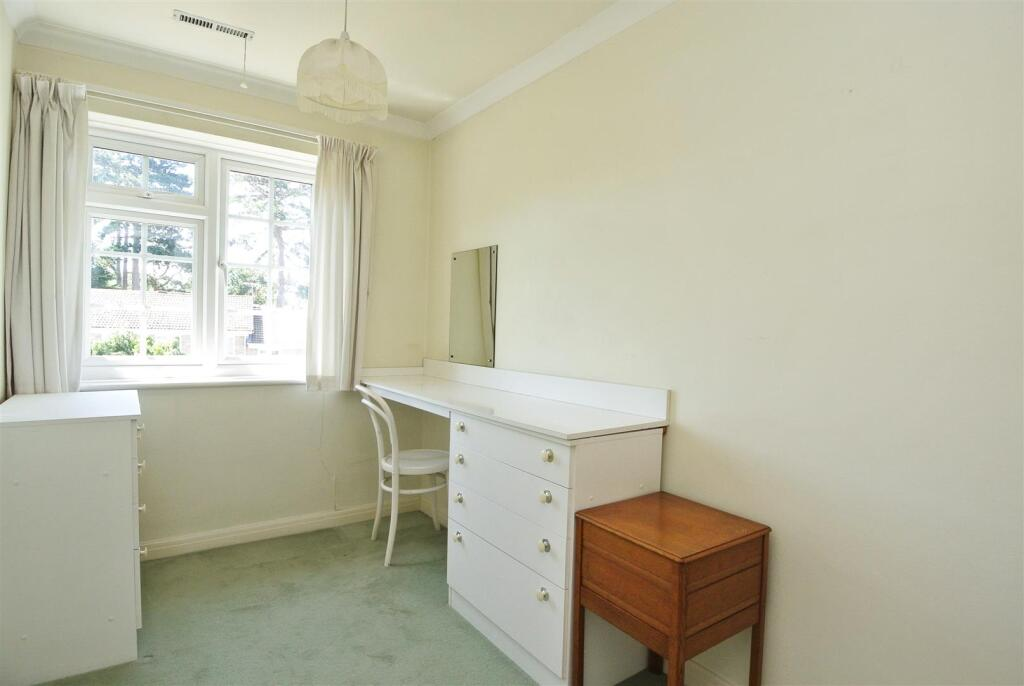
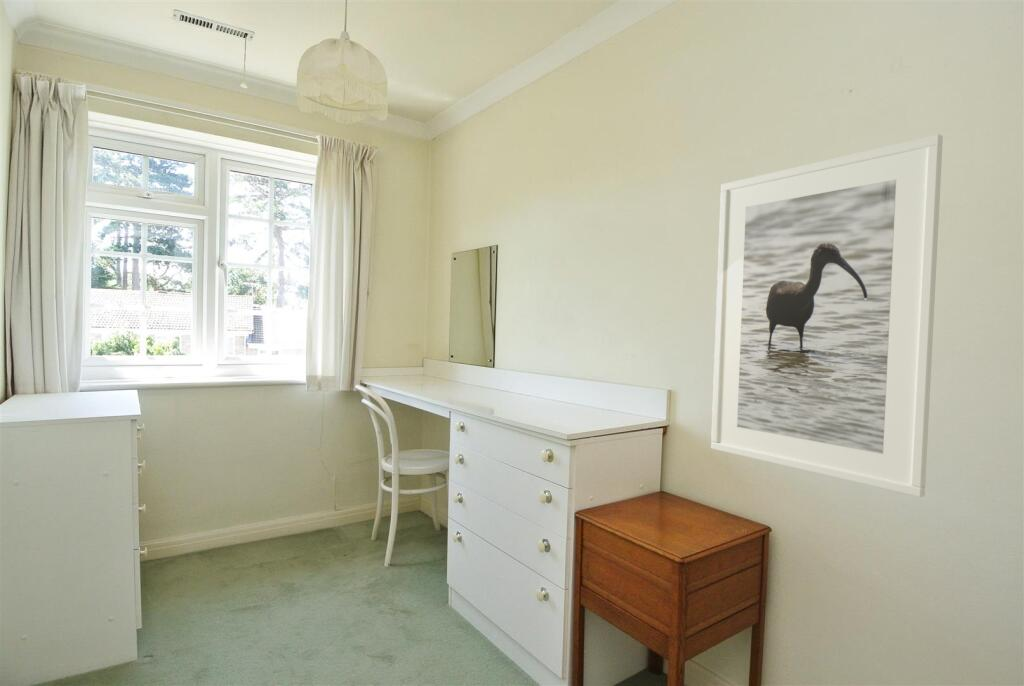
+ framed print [710,133,944,498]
